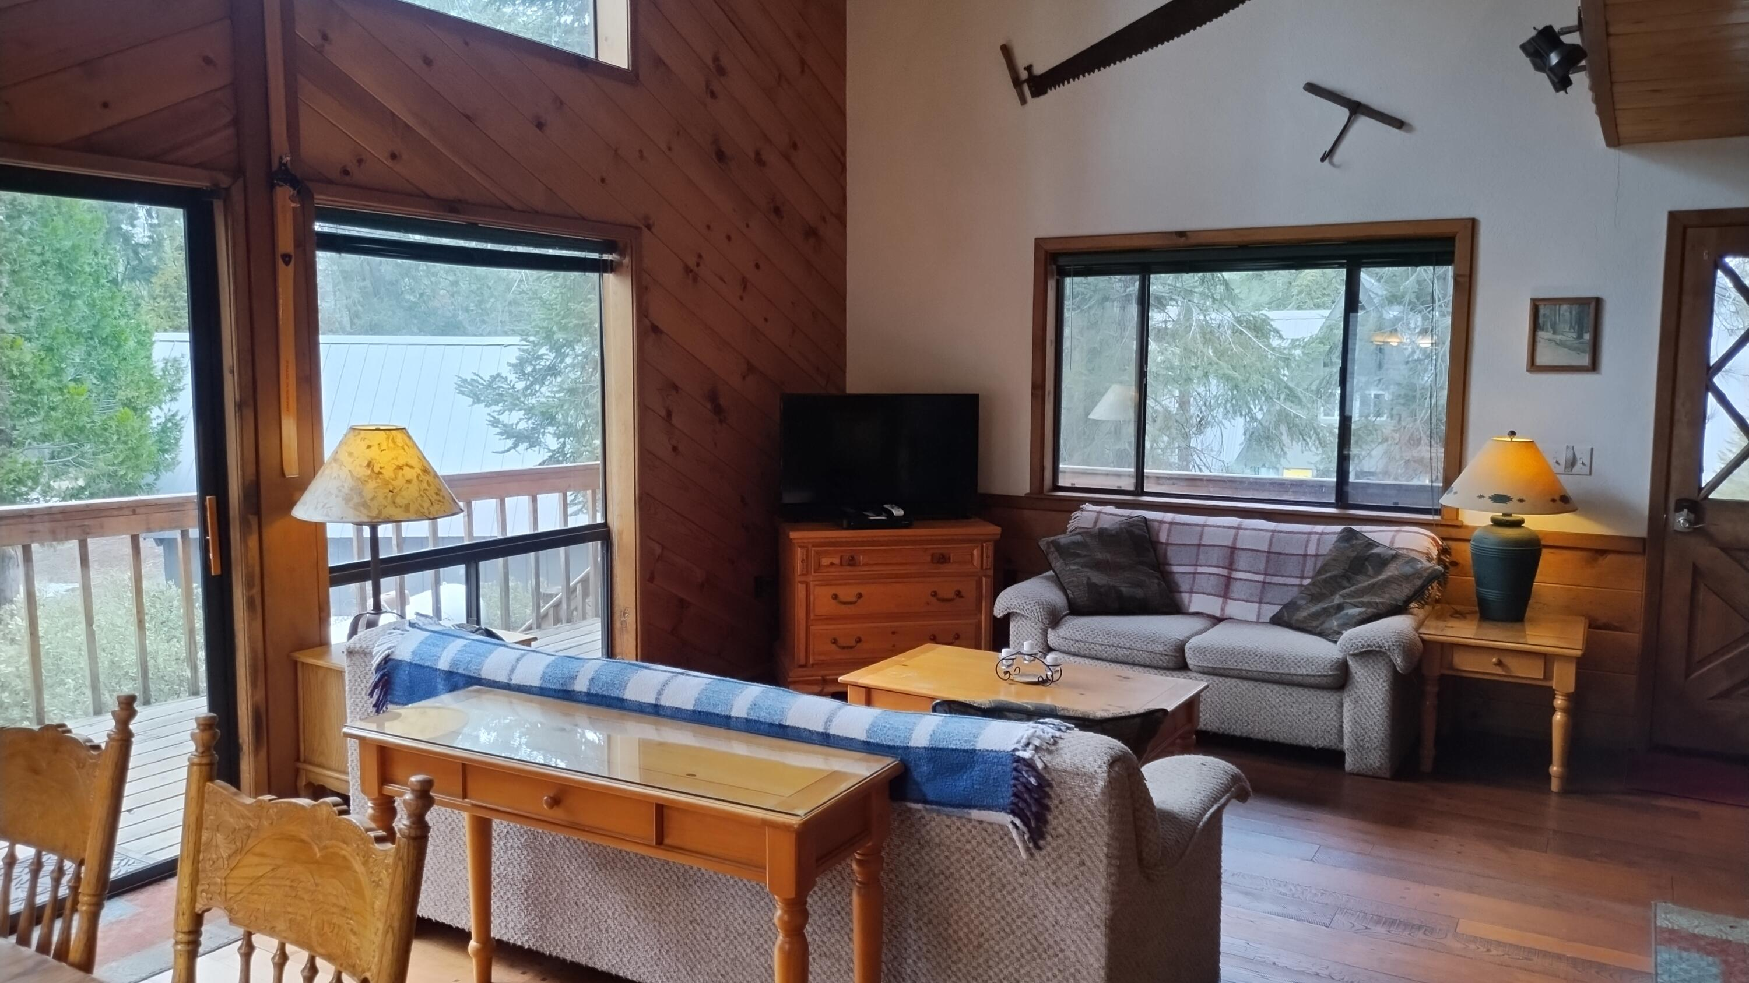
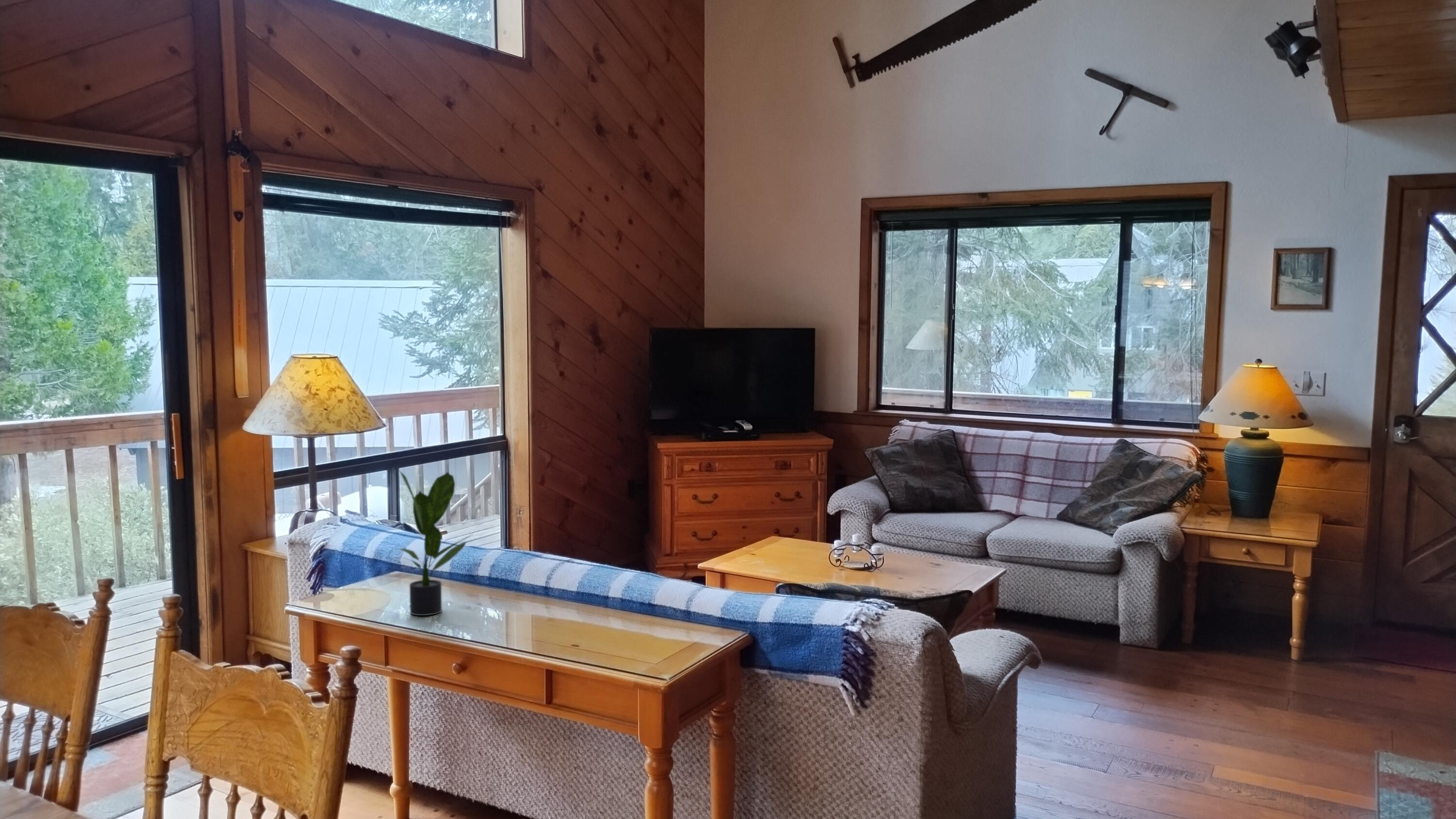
+ potted plant [395,470,473,616]
